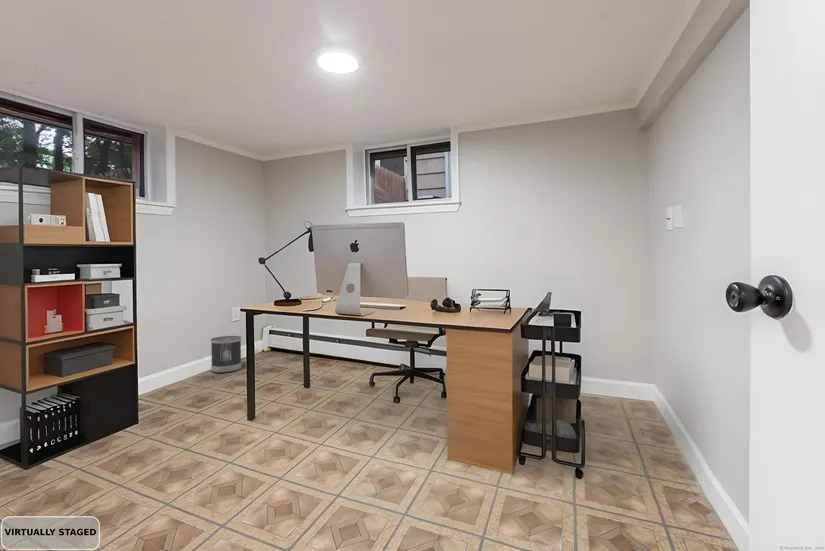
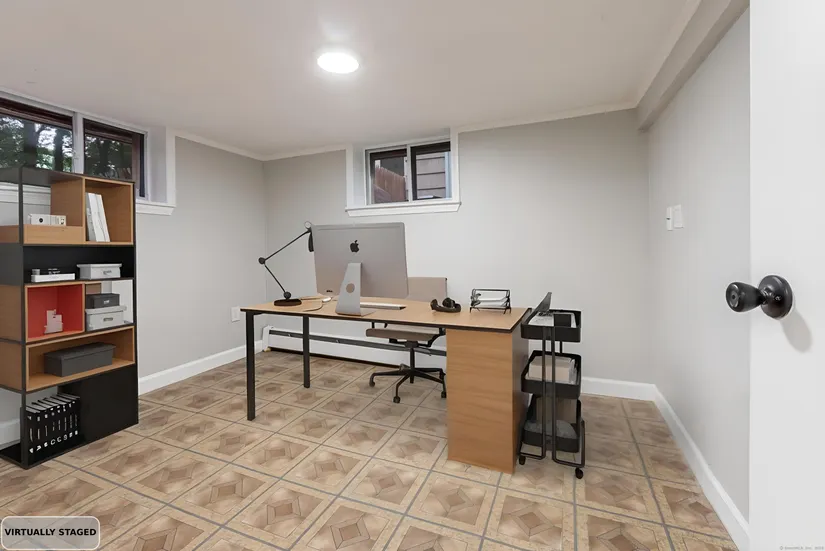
- wastebasket [210,335,242,374]
